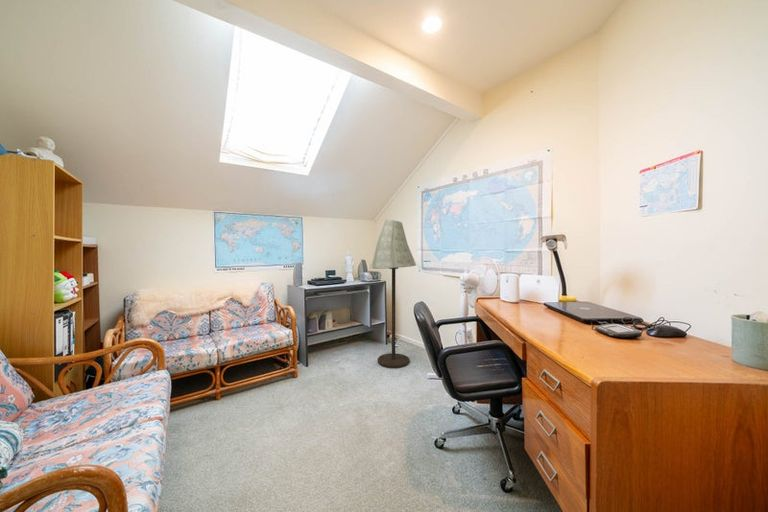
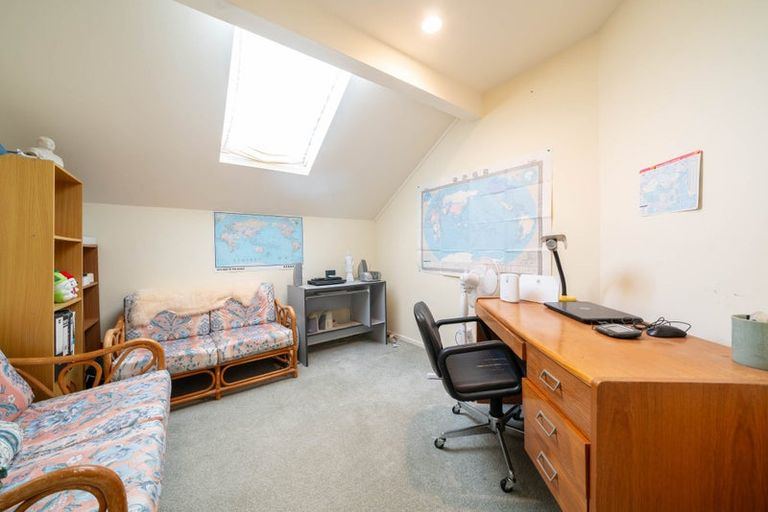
- floor lamp [370,219,417,369]
